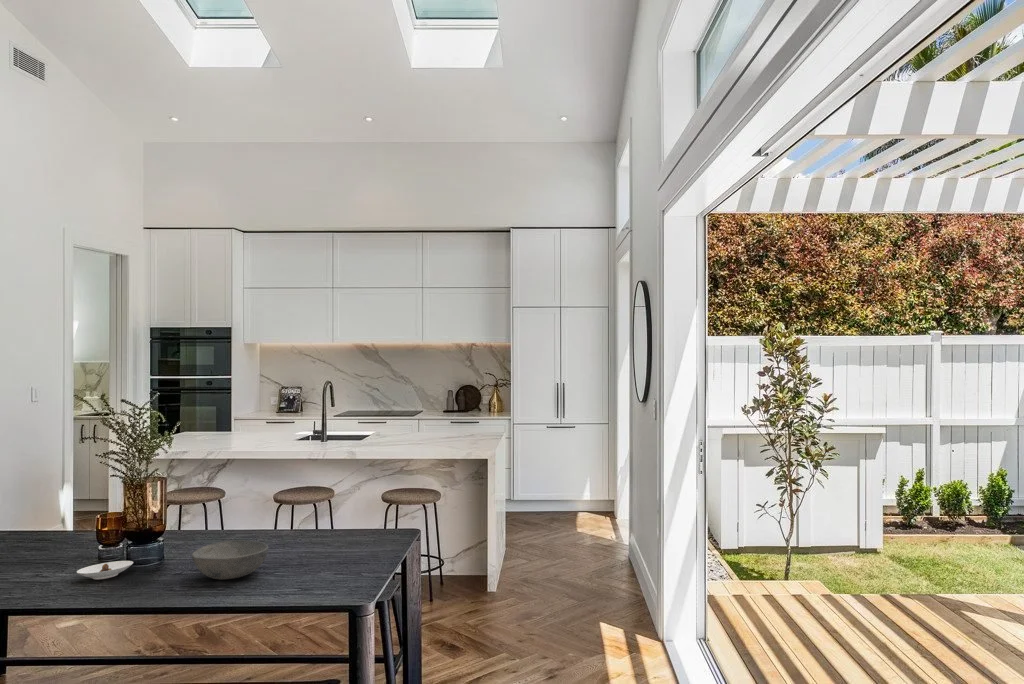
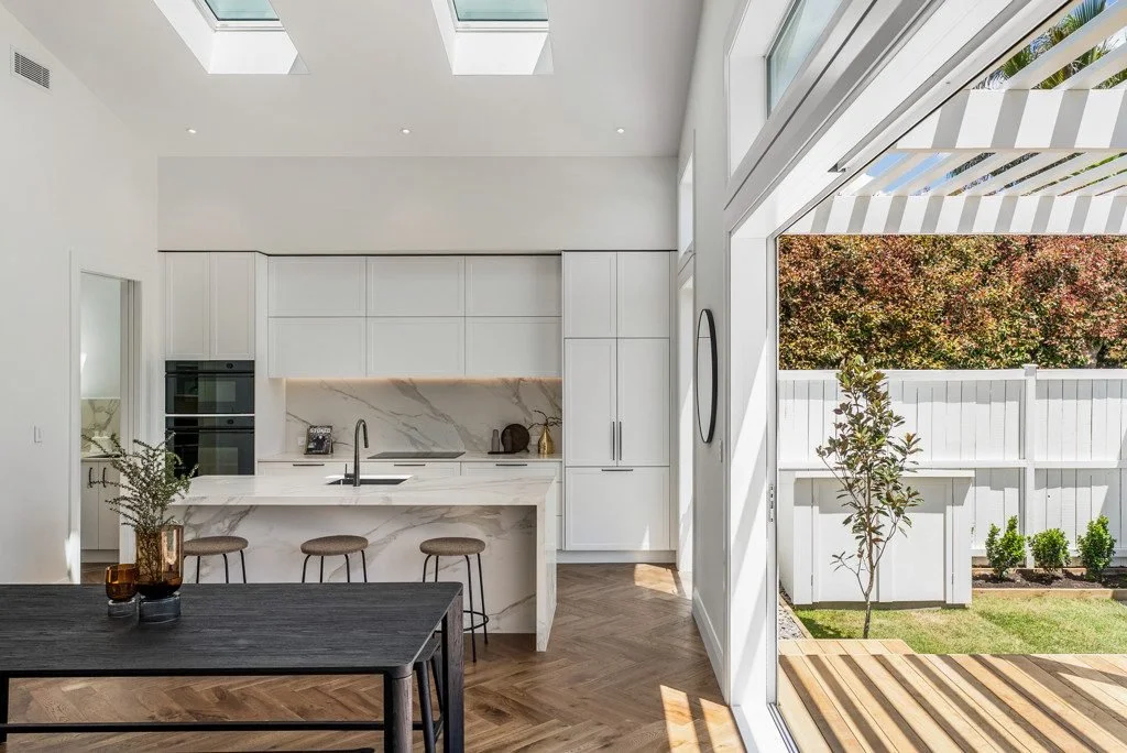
- bowl [191,539,269,580]
- saucer [76,560,134,580]
